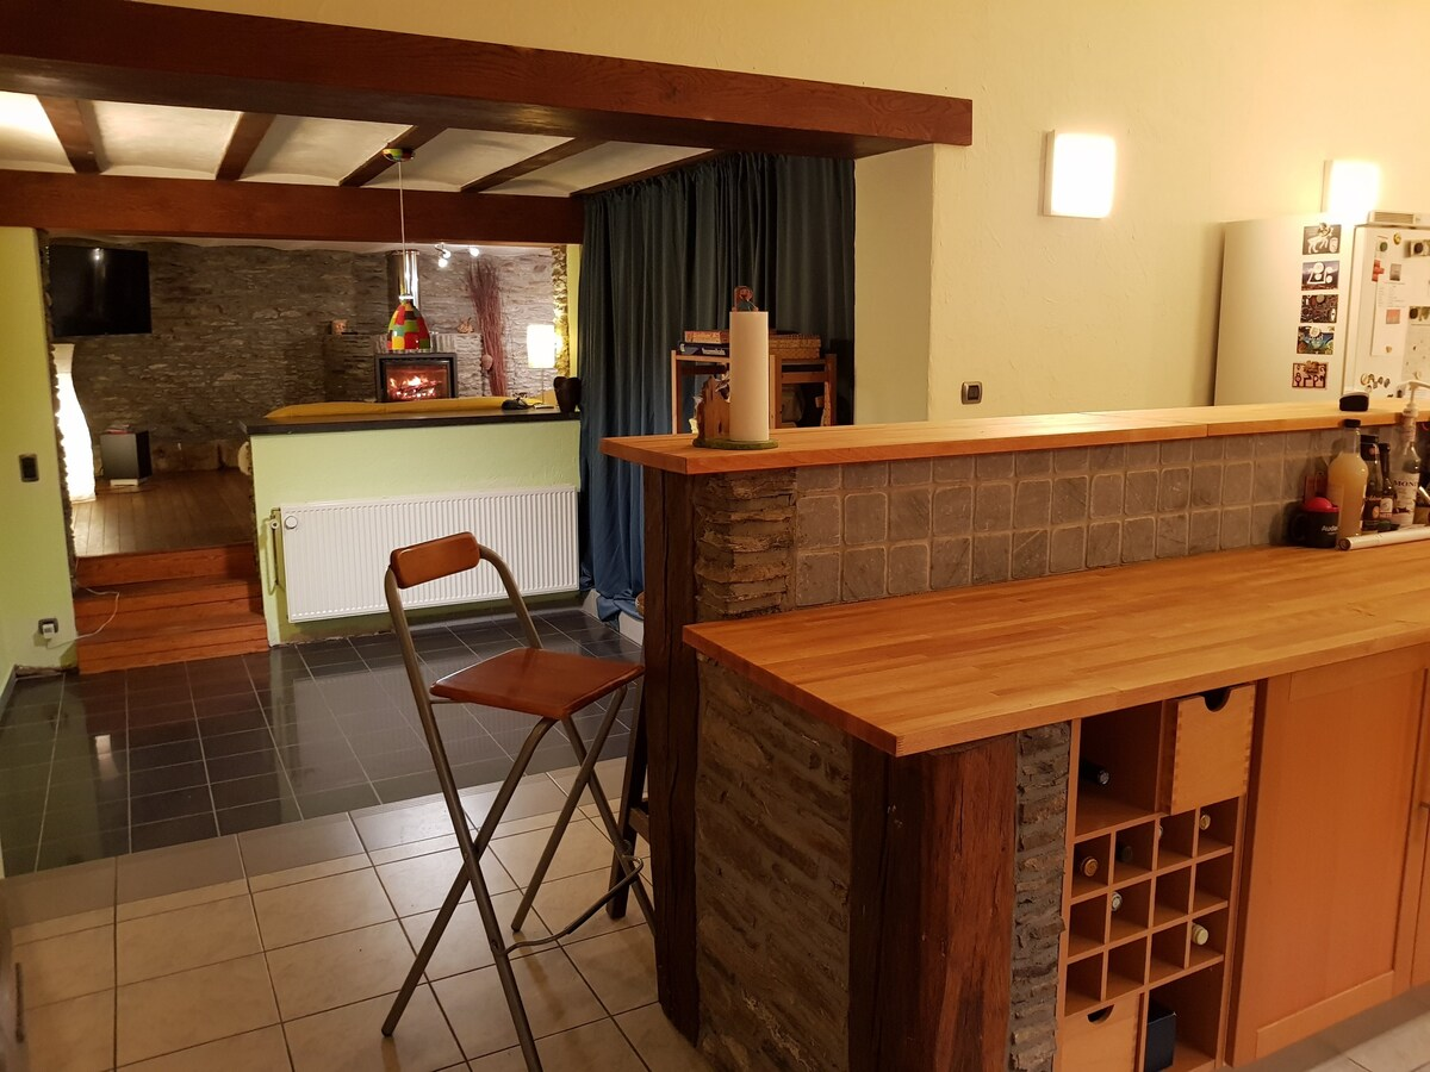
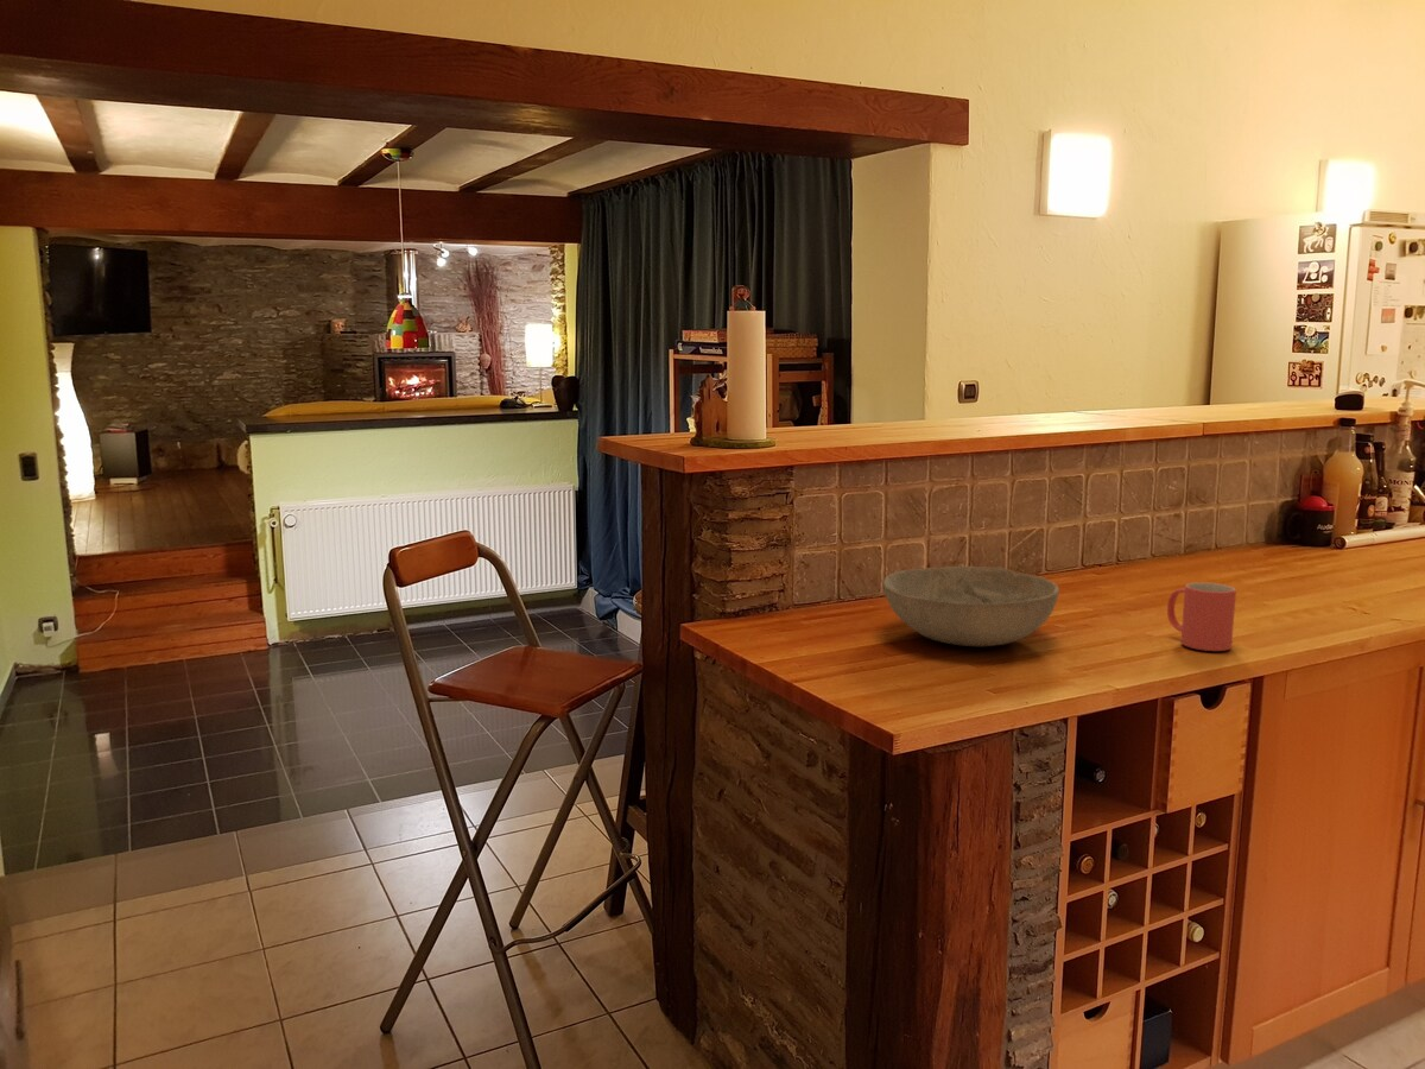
+ mug [1166,582,1237,652]
+ bowl [881,565,1060,647]
